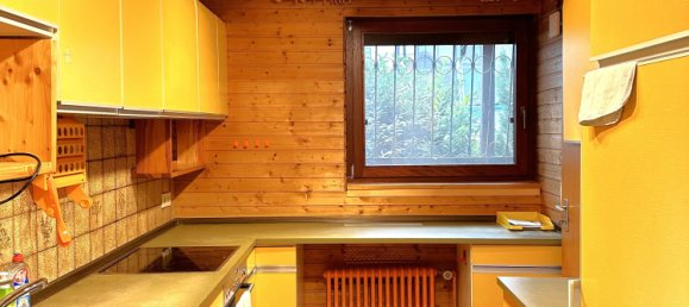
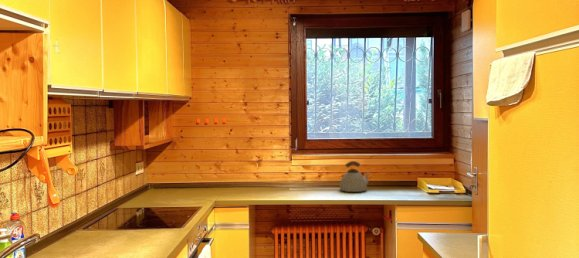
+ kettle [339,160,371,193]
